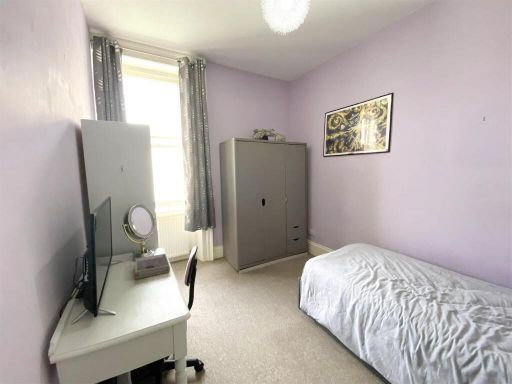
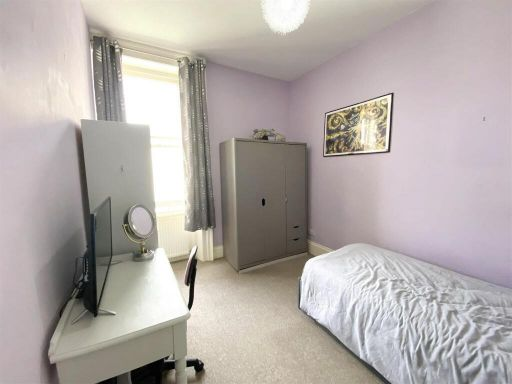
- book [134,253,171,280]
